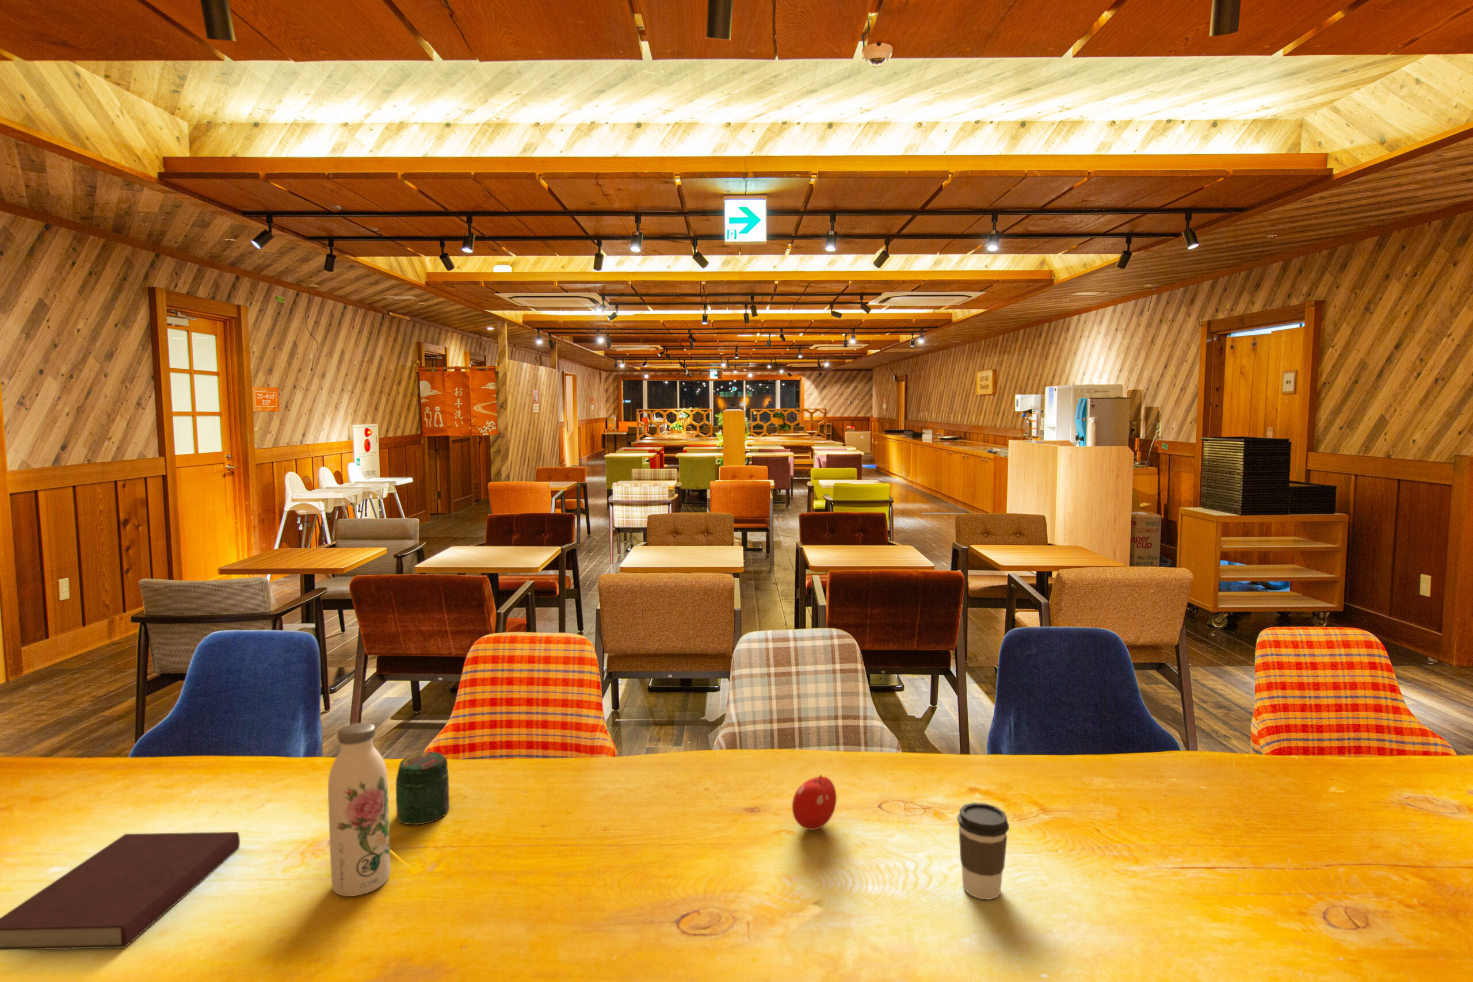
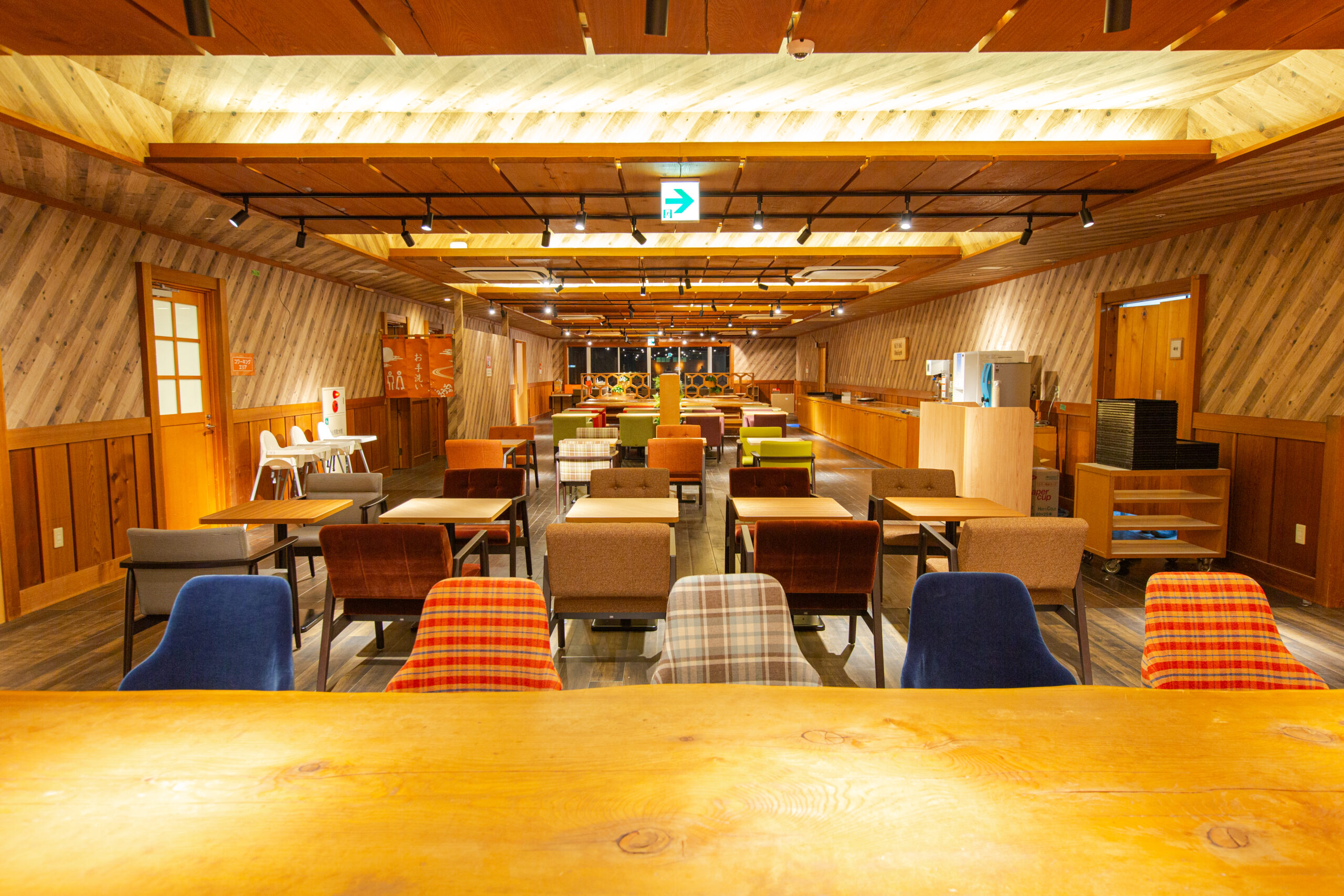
- notebook [0,831,240,951]
- coffee cup [957,802,1009,900]
- jar [396,752,450,825]
- water bottle [328,722,390,897]
- fruit [791,774,837,831]
